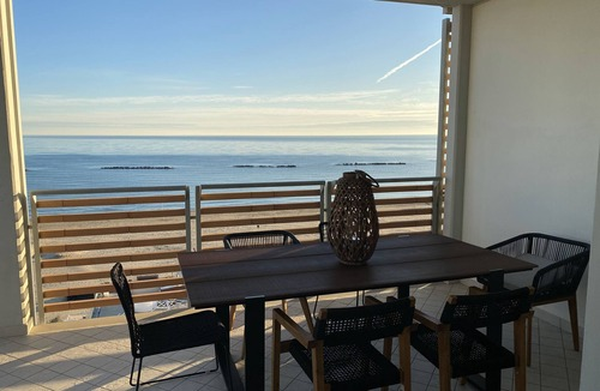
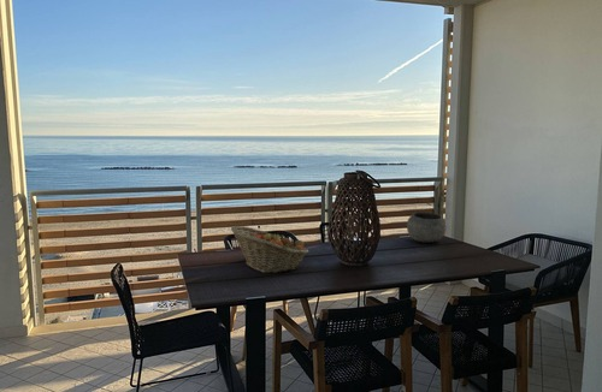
+ bowl [406,212,447,244]
+ fruit basket [230,225,309,274]
